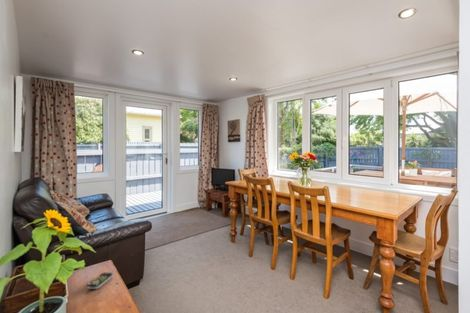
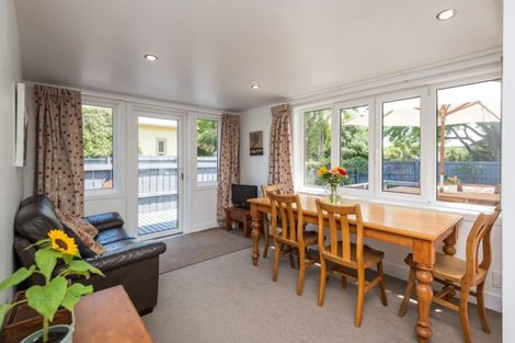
- remote control [86,272,114,290]
